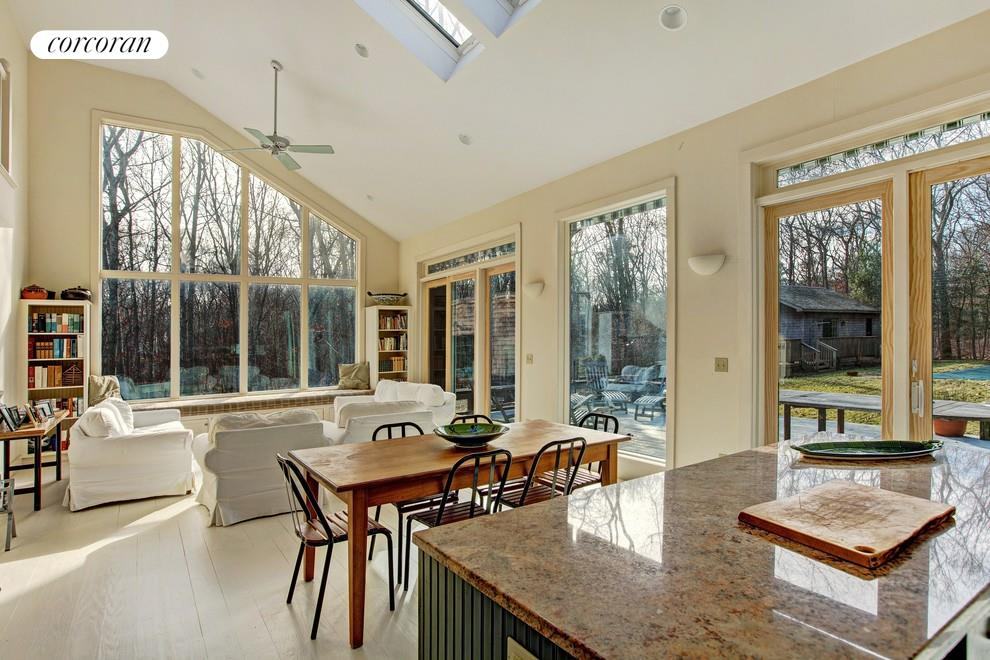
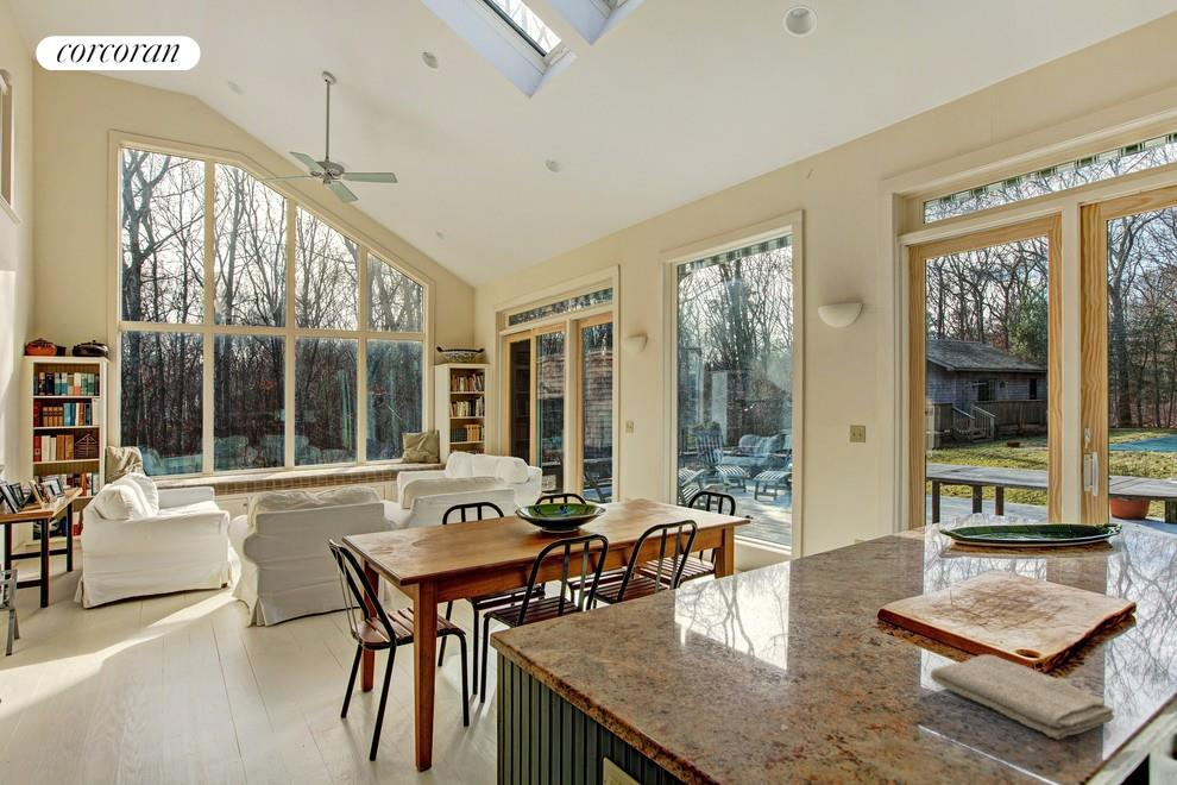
+ washcloth [930,653,1116,741]
